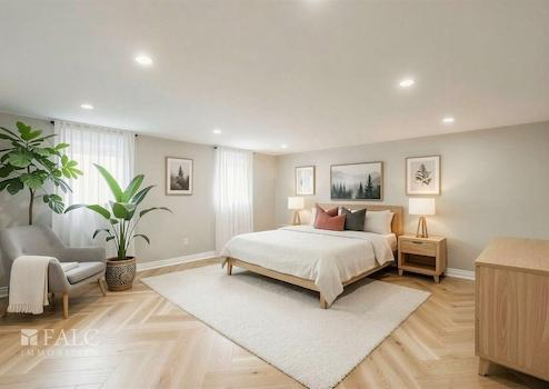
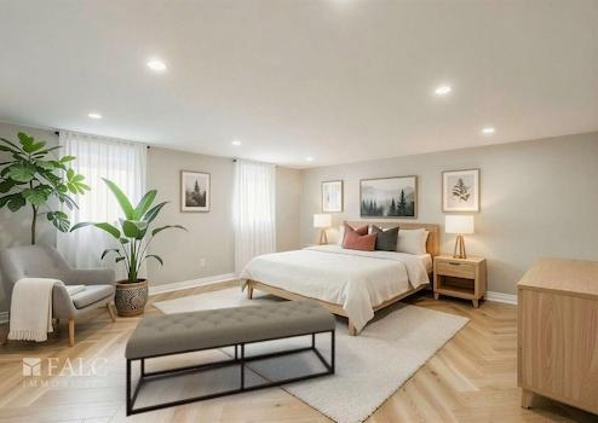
+ bench [123,297,338,418]
